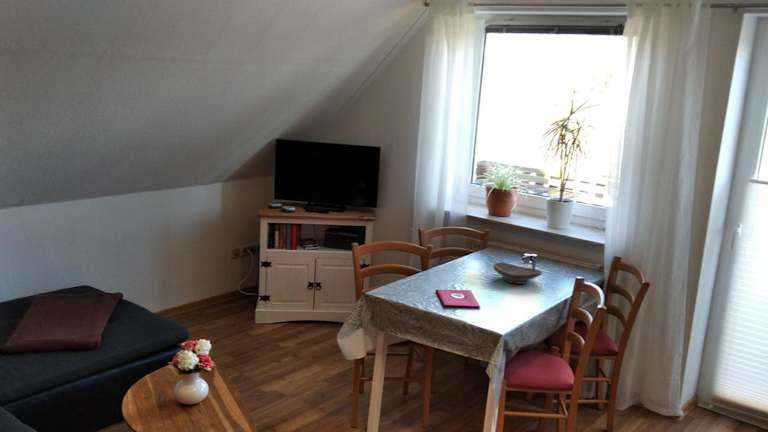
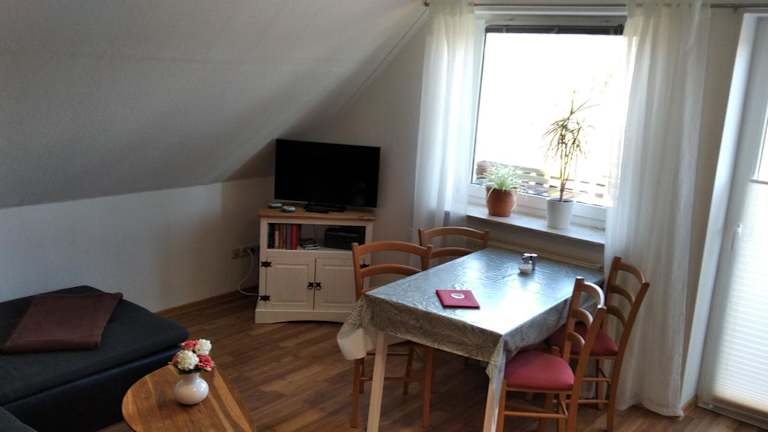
- decorative bowl [492,261,543,285]
